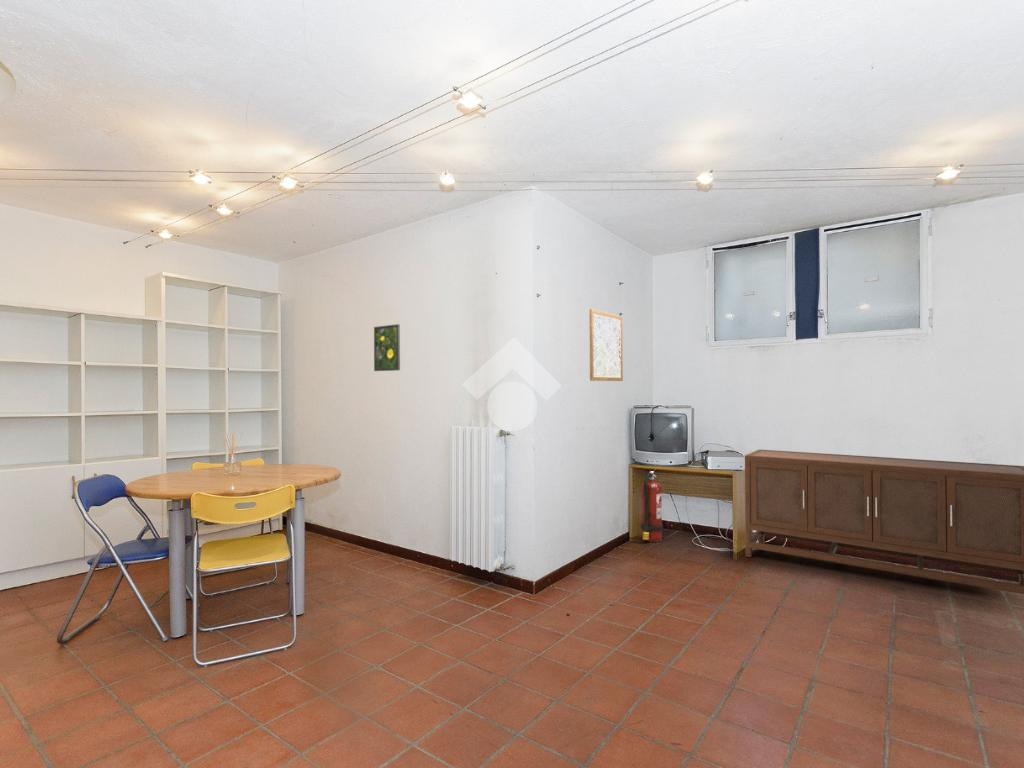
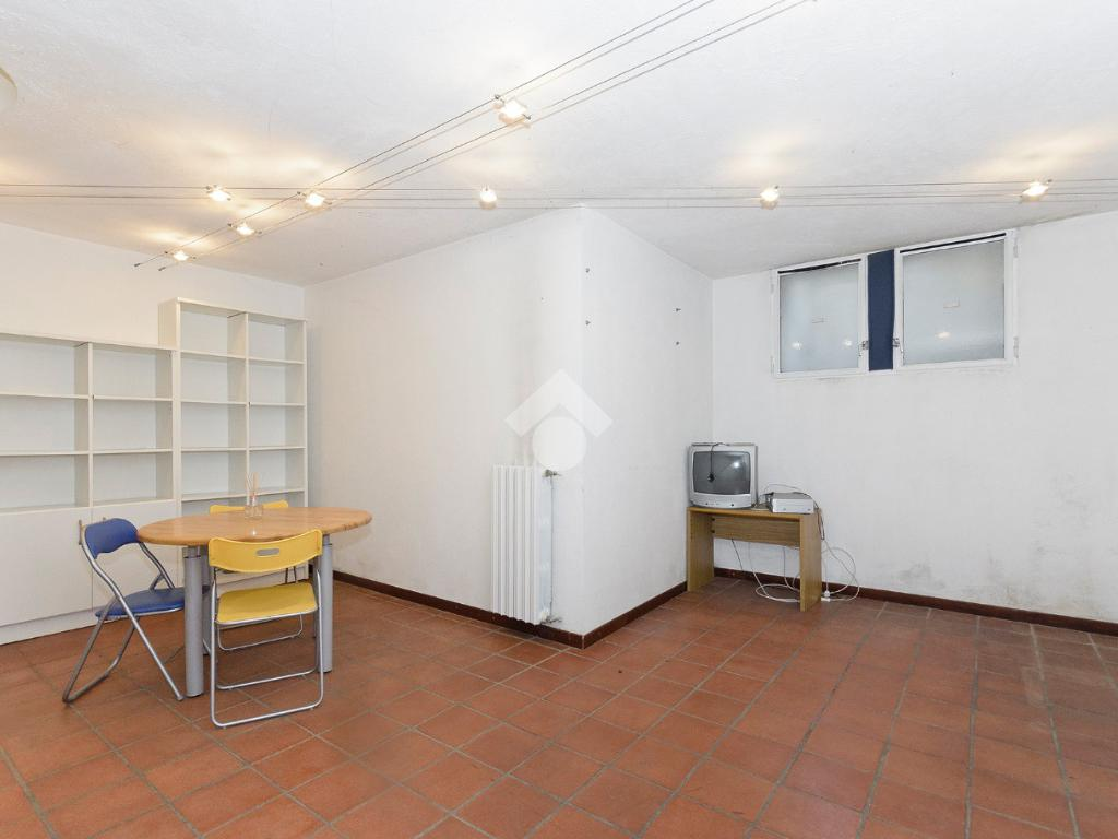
- wall art [589,308,624,382]
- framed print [373,323,401,372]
- cabinet [744,448,1024,595]
- fire extinguisher [640,470,664,543]
